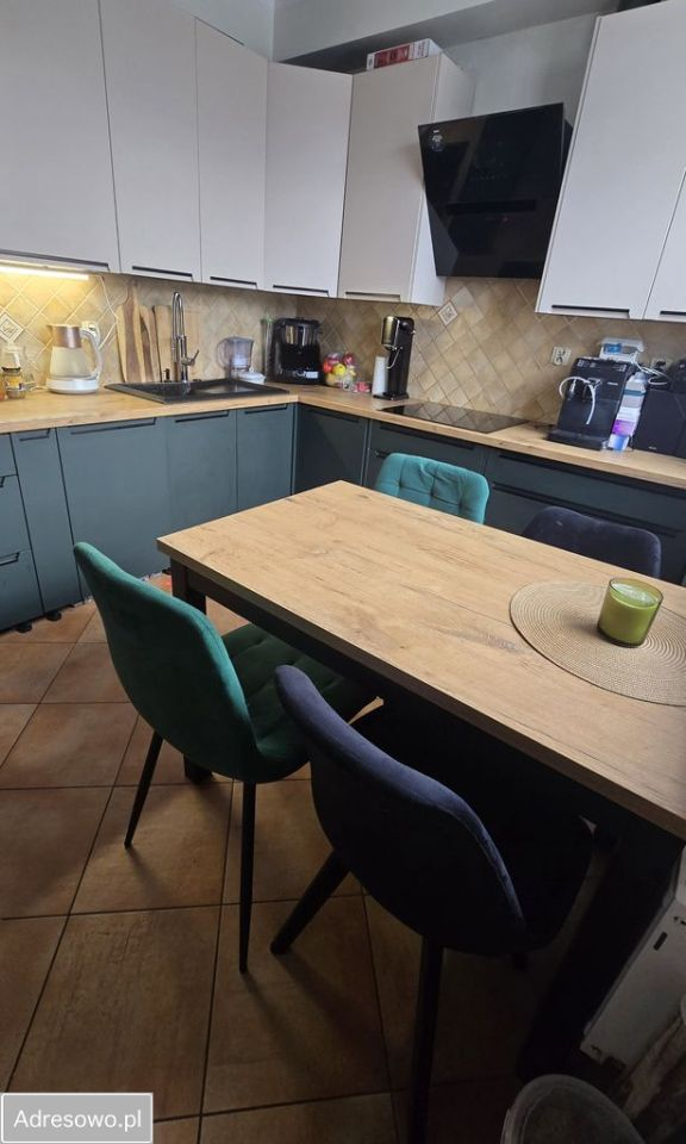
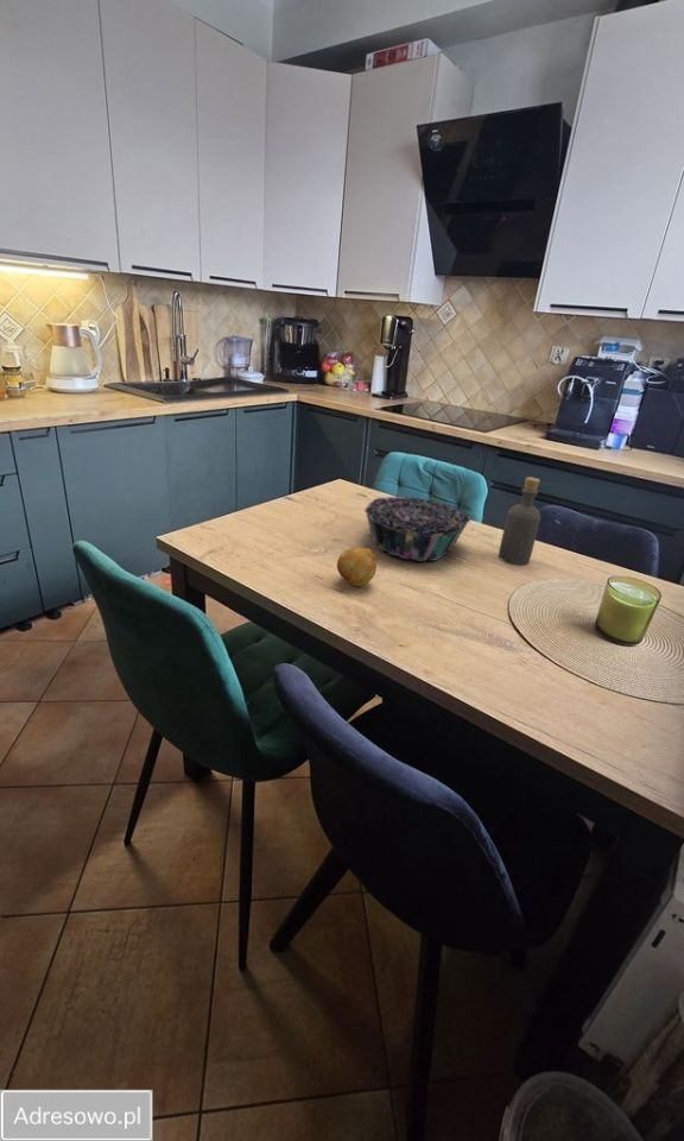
+ decorative bowl [363,496,471,563]
+ fruit [336,546,378,587]
+ bottle [498,475,542,566]
